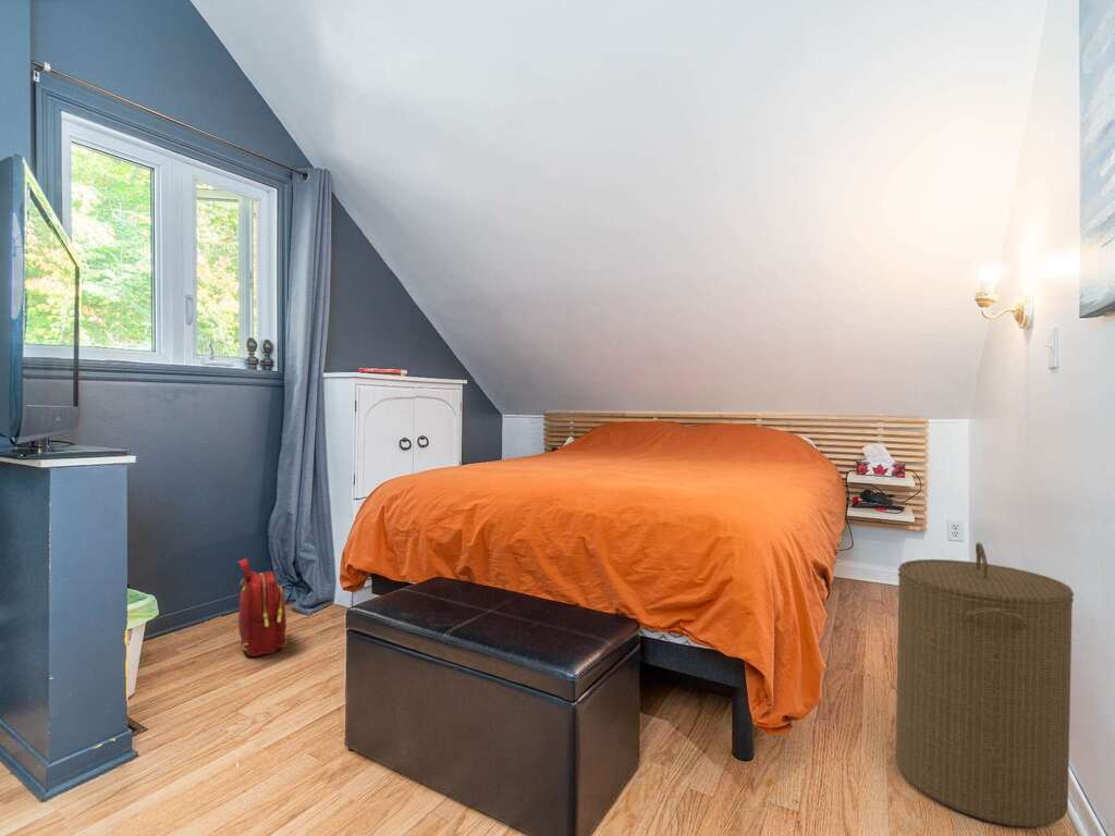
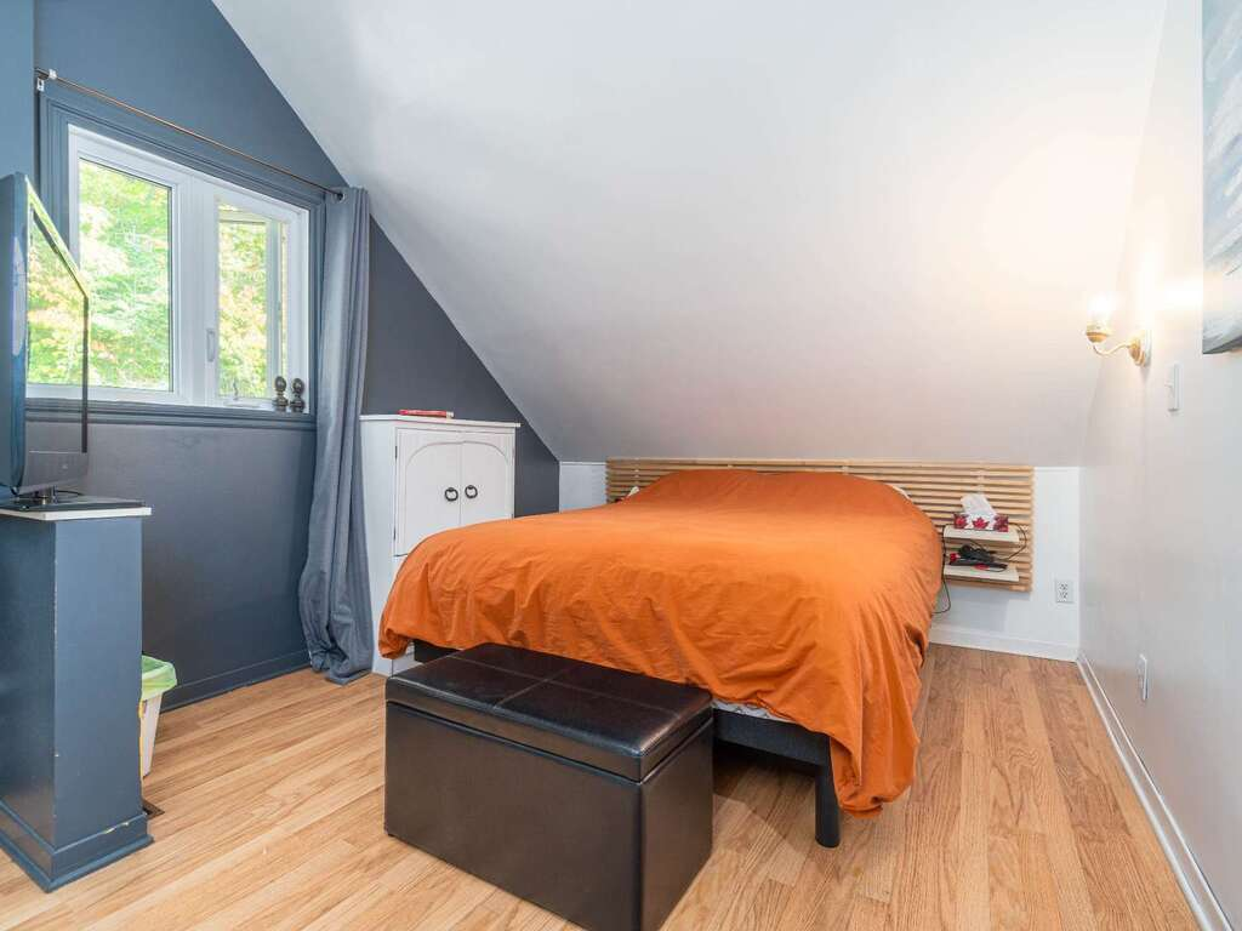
- backpack [237,557,287,659]
- laundry hamper [895,541,1075,828]
